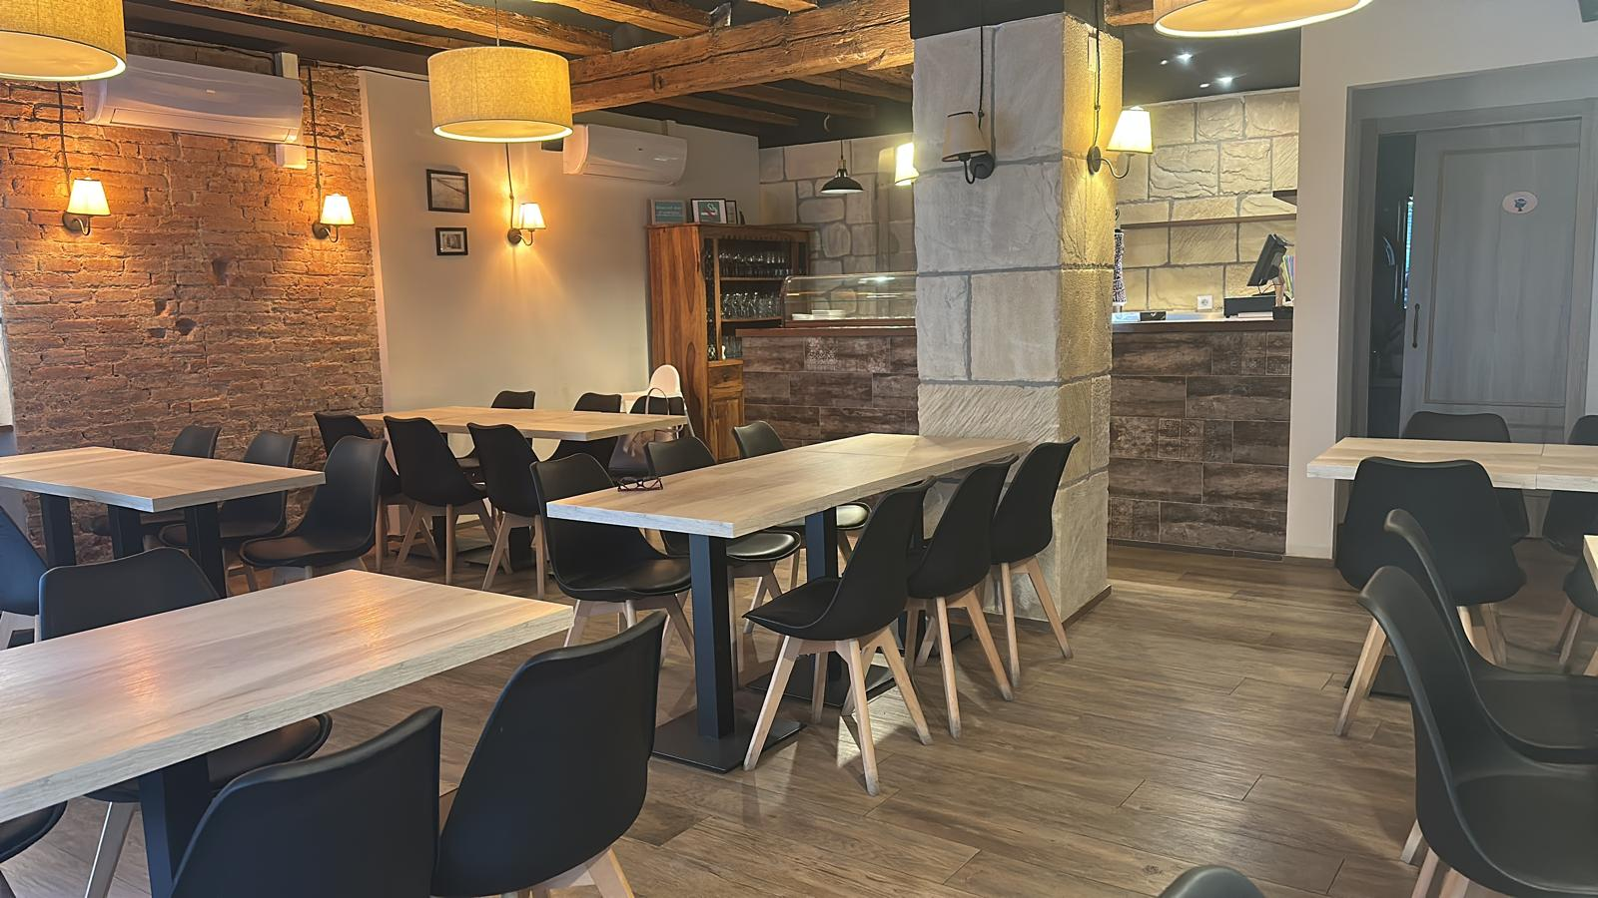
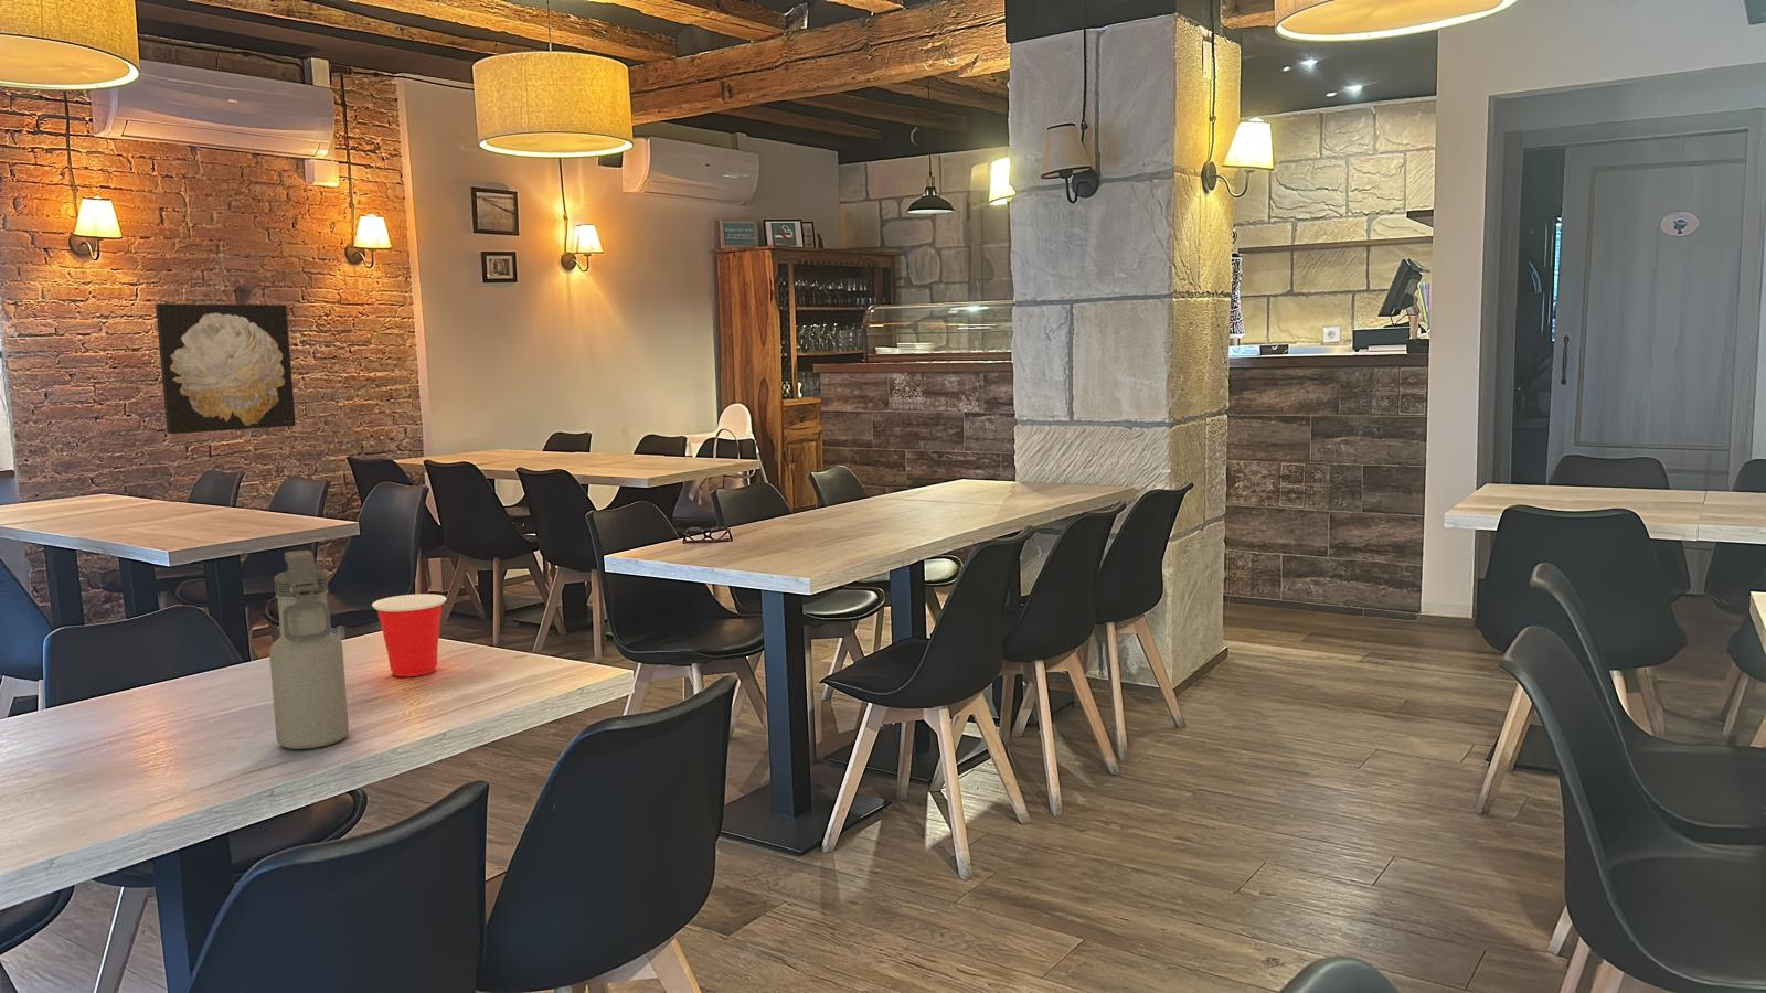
+ water bottle [268,549,349,751]
+ wall art [154,302,297,435]
+ cup [371,593,448,678]
